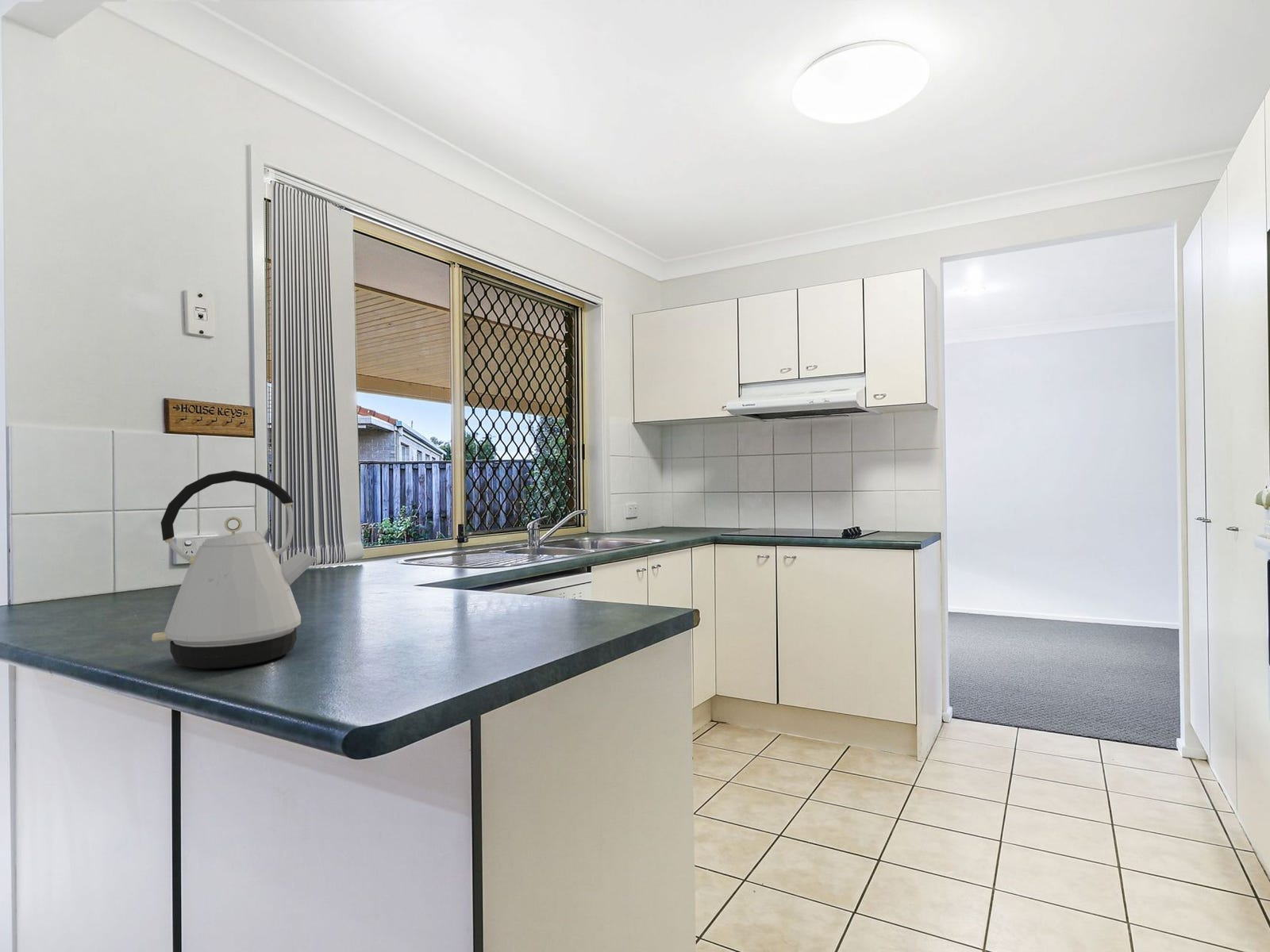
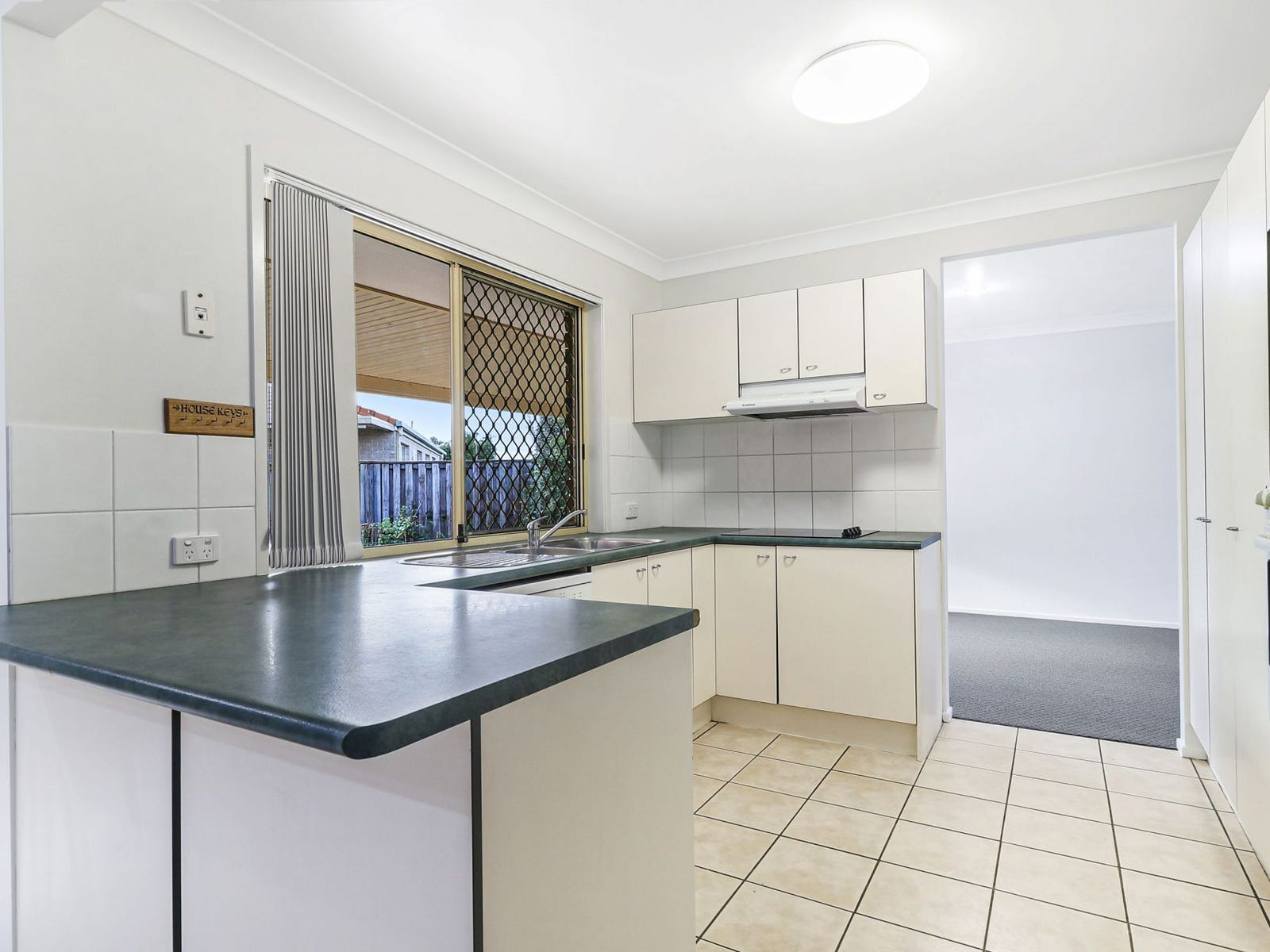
- kettle [151,470,318,670]
